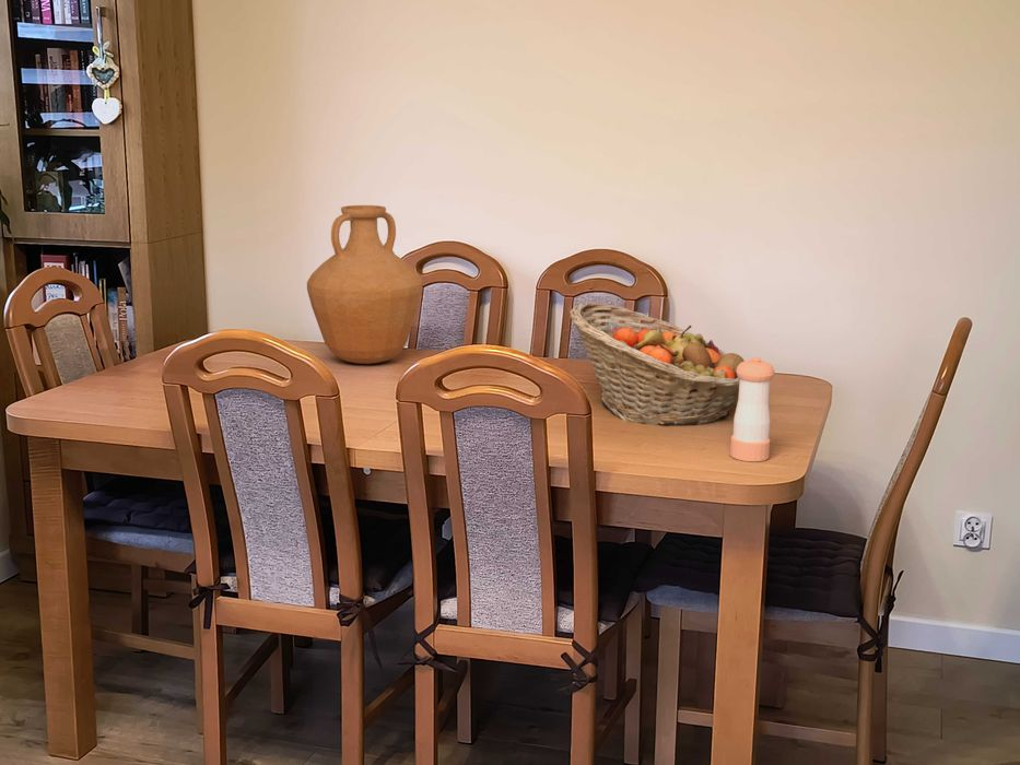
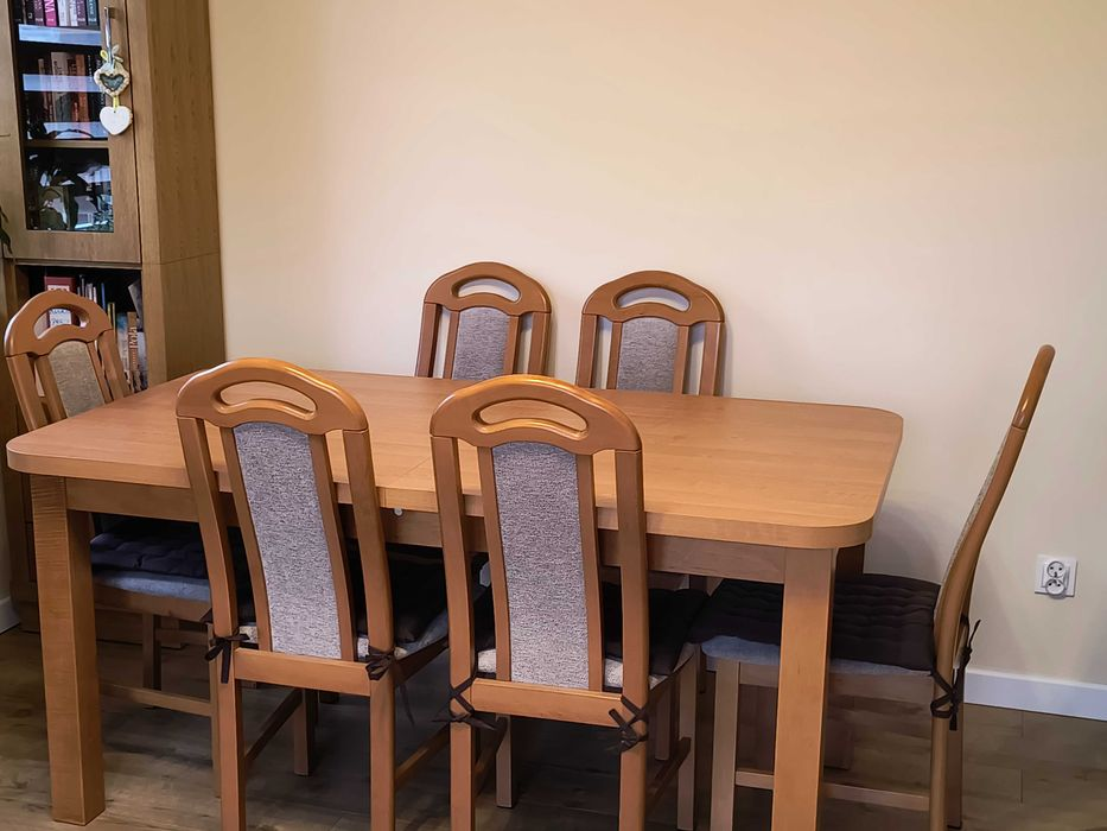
- vase [306,204,423,365]
- fruit basket [567,302,745,427]
- pepper shaker [729,356,776,462]
